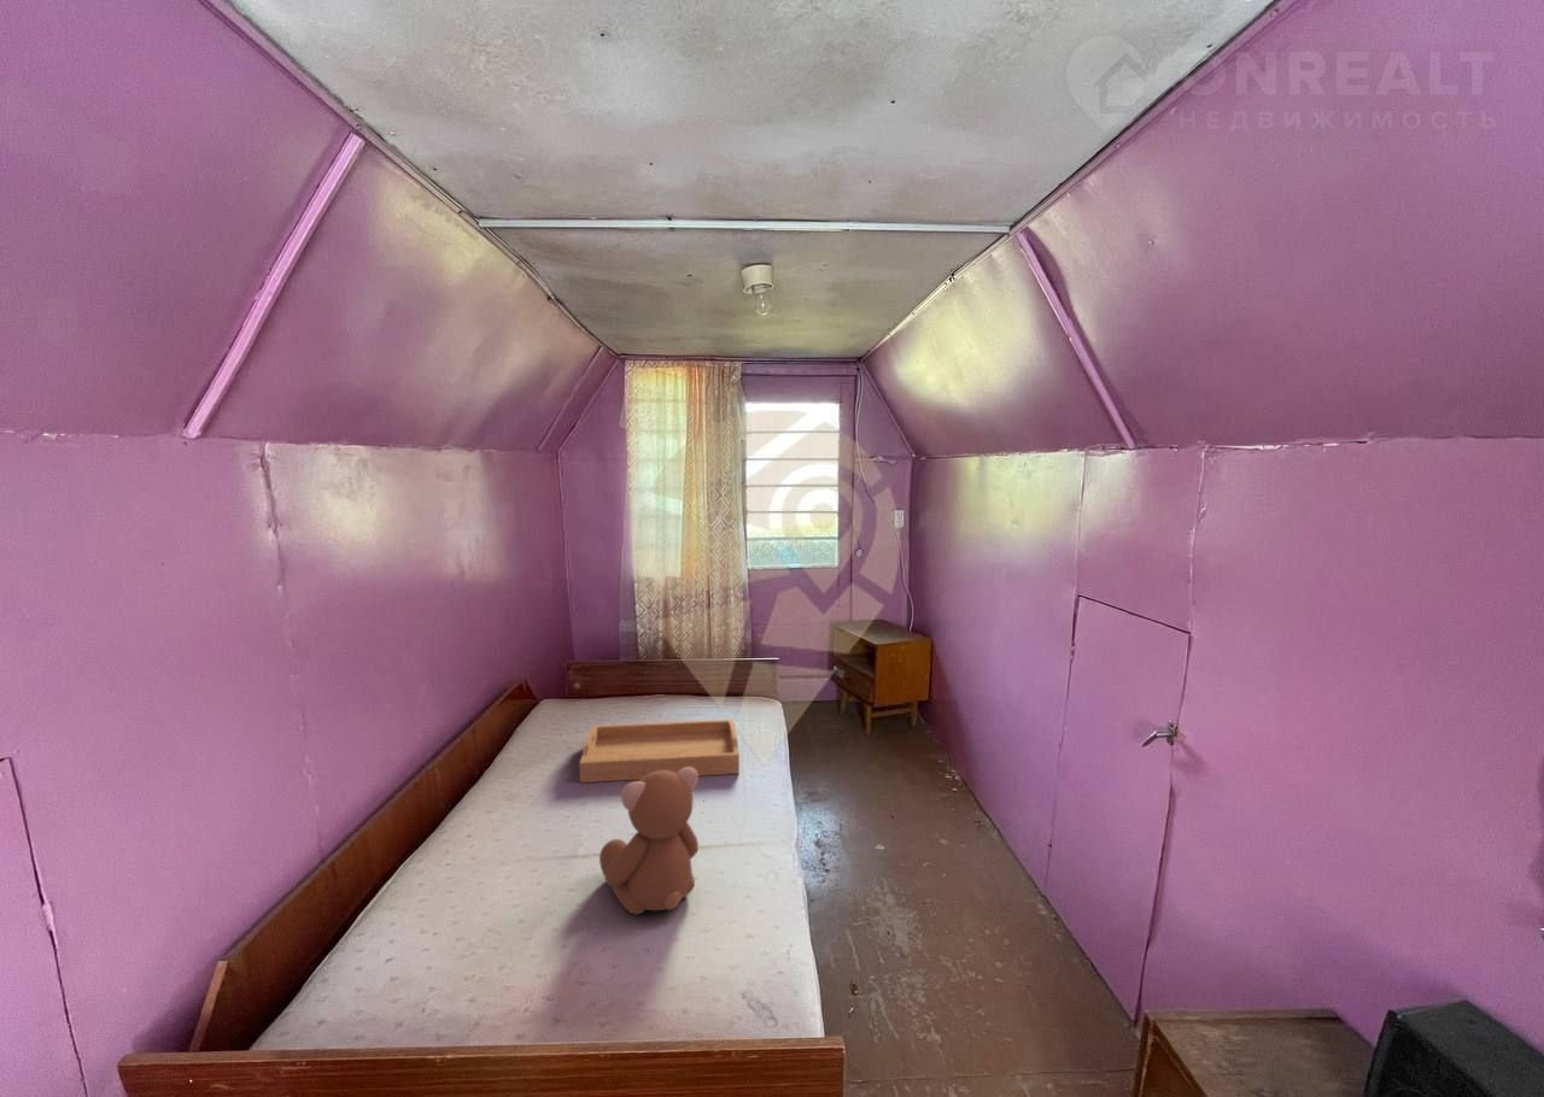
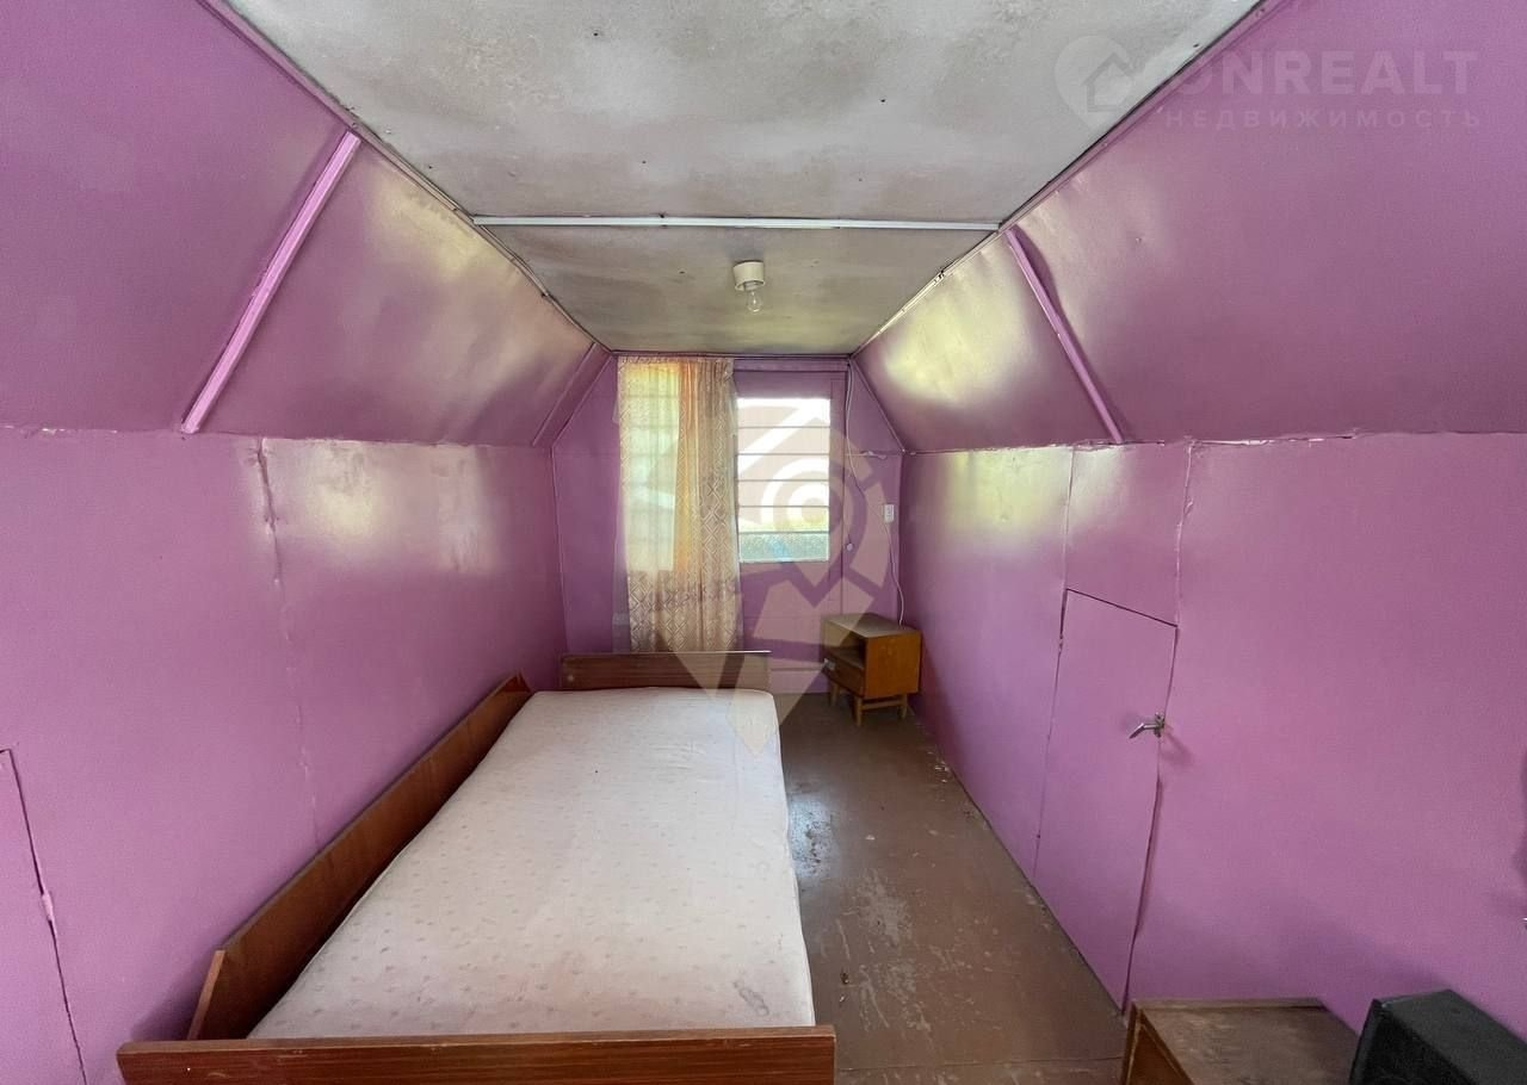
- serving tray [578,718,741,784]
- teddy bear [598,767,700,916]
